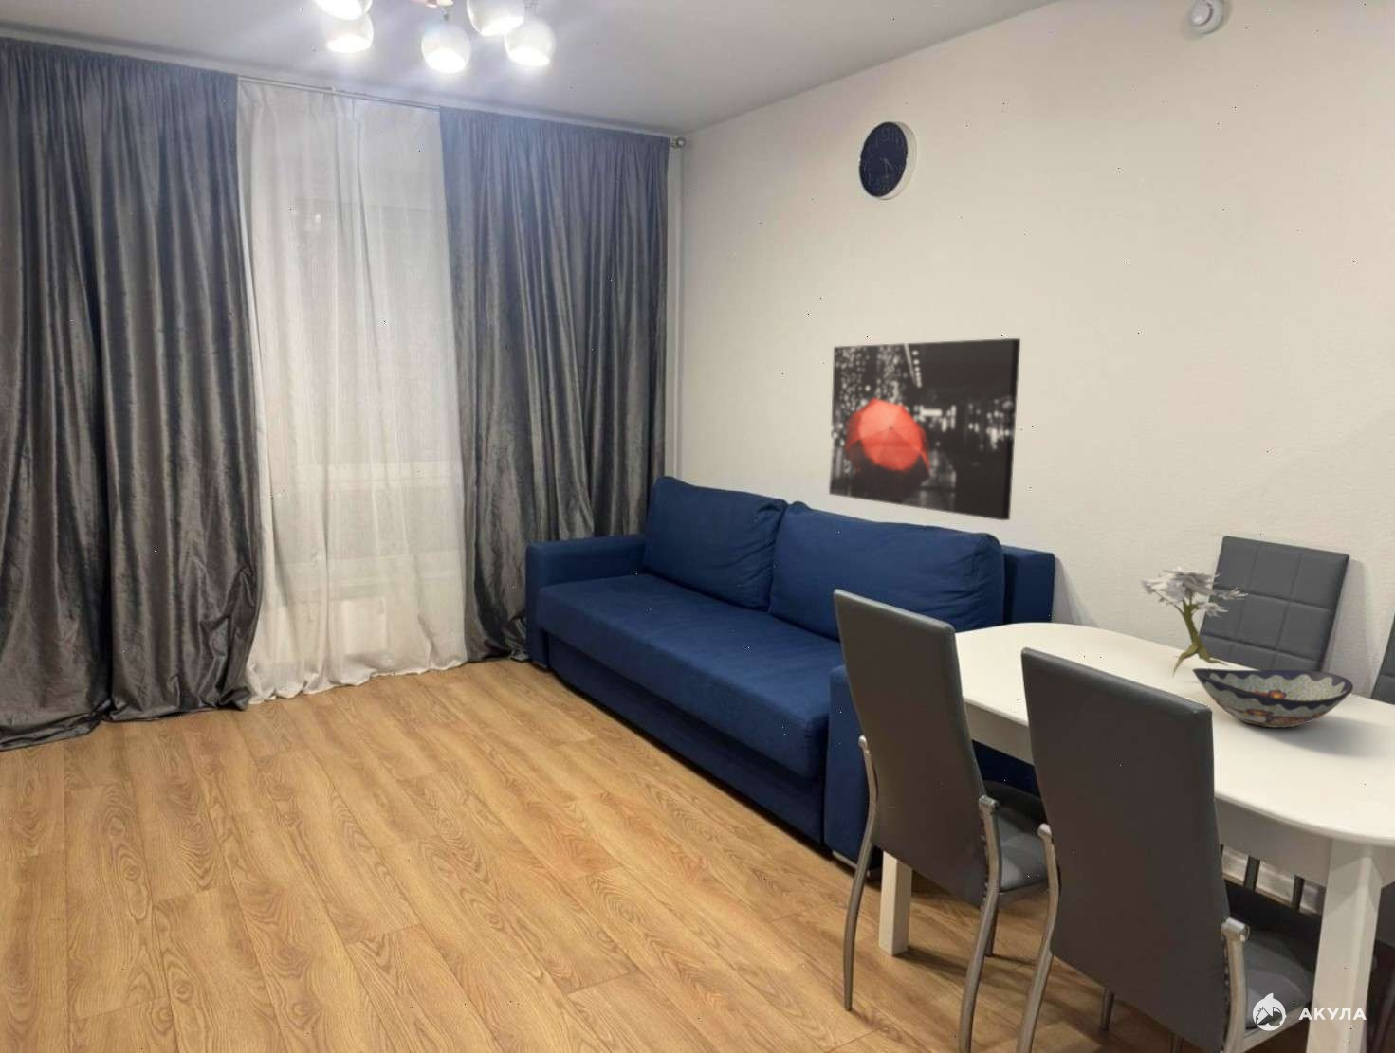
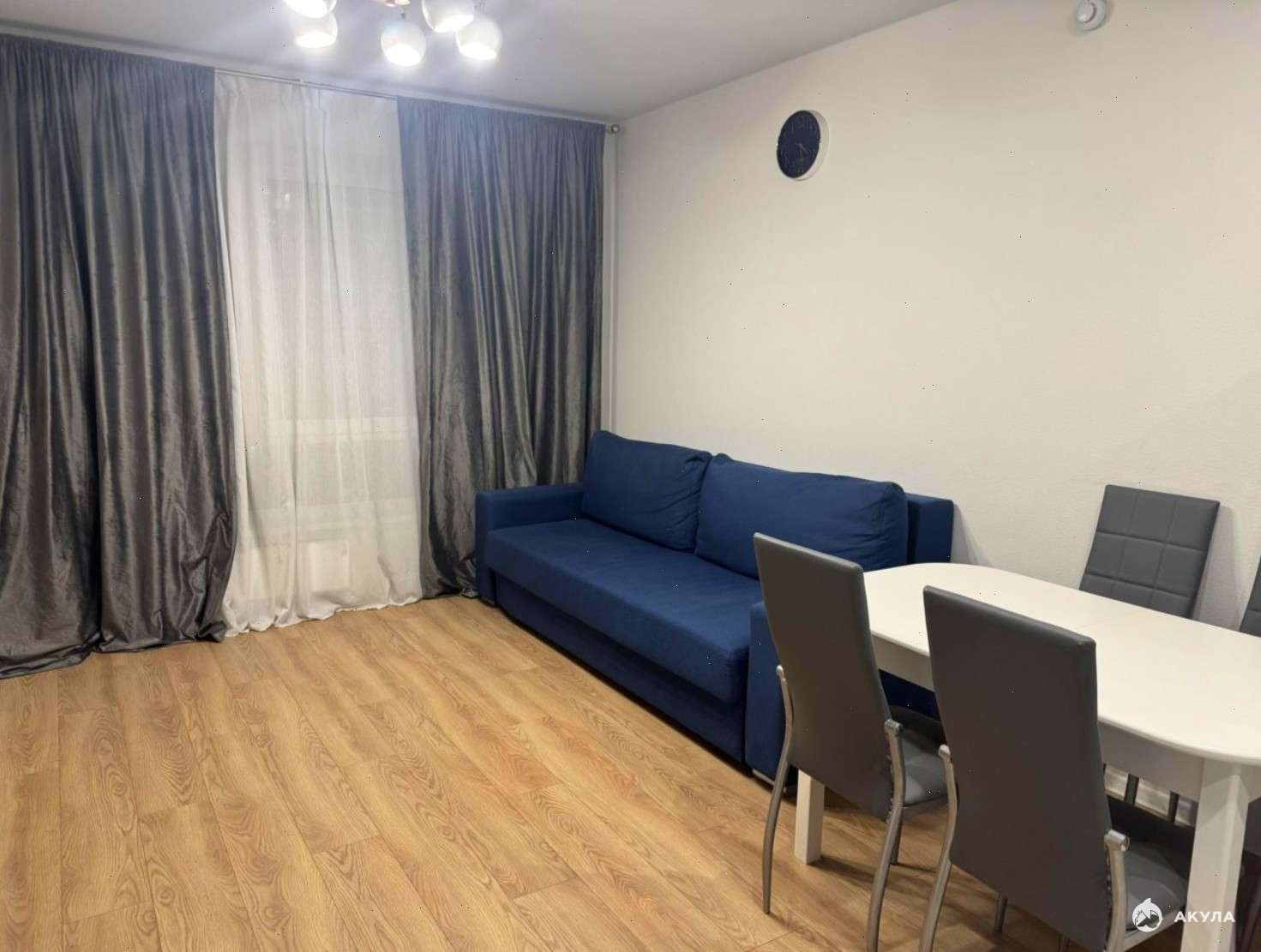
- decorative bowl [1193,667,1354,729]
- wall art [827,337,1021,521]
- bonsai tree [1135,563,1248,678]
